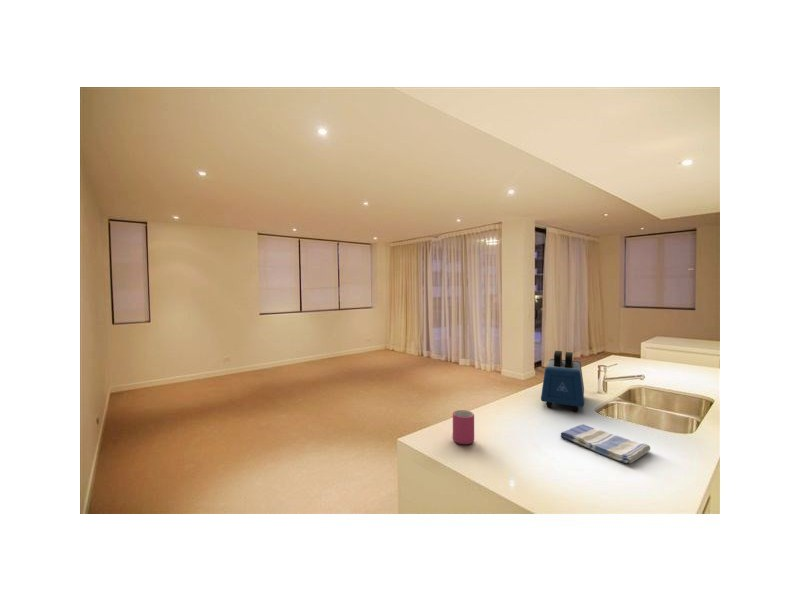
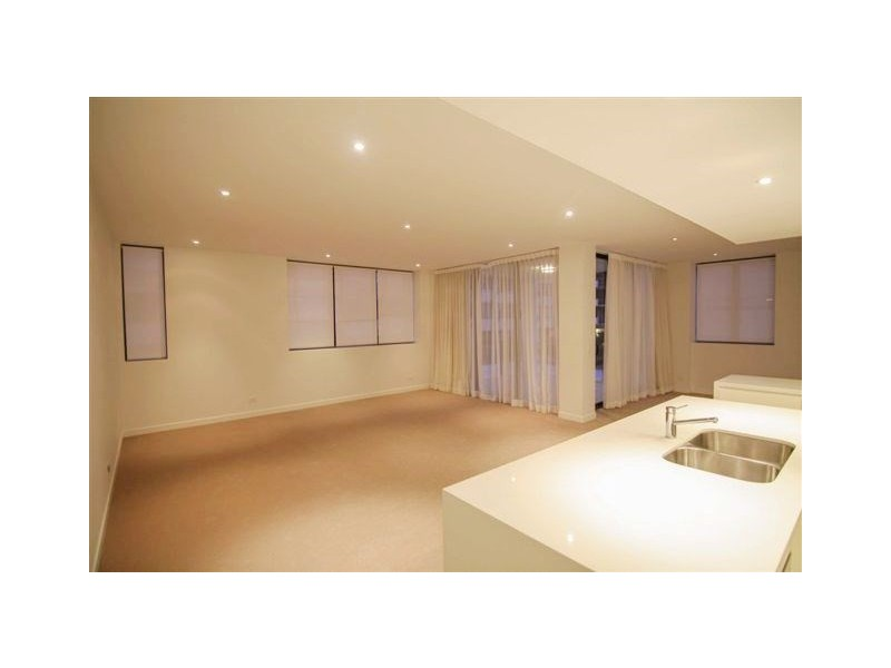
- dish towel [559,423,651,464]
- mug [452,409,475,445]
- toaster [540,350,585,413]
